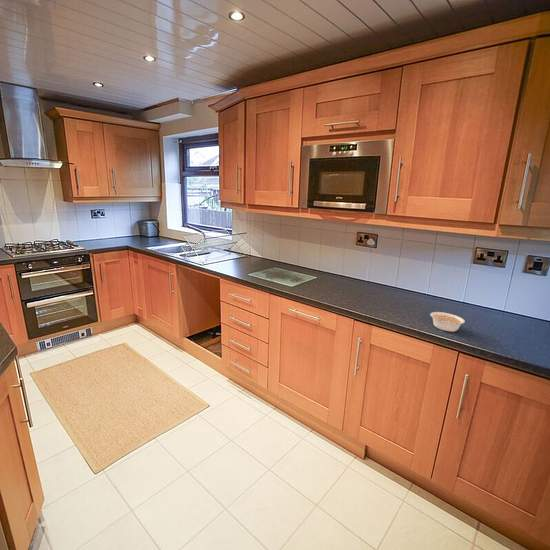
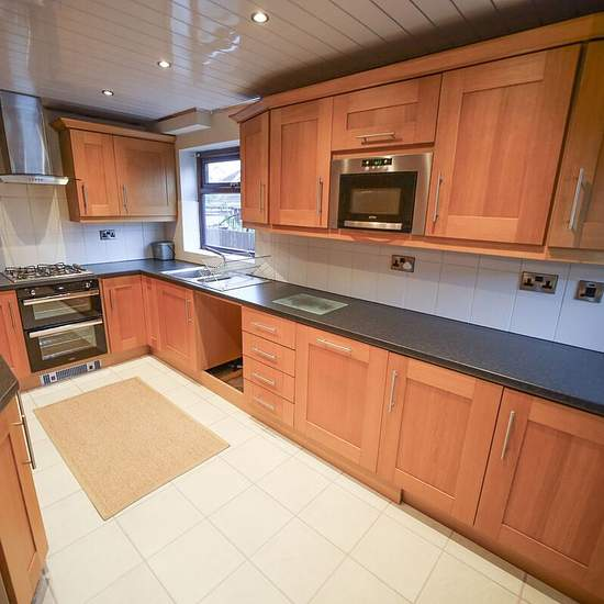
- legume [429,311,466,333]
